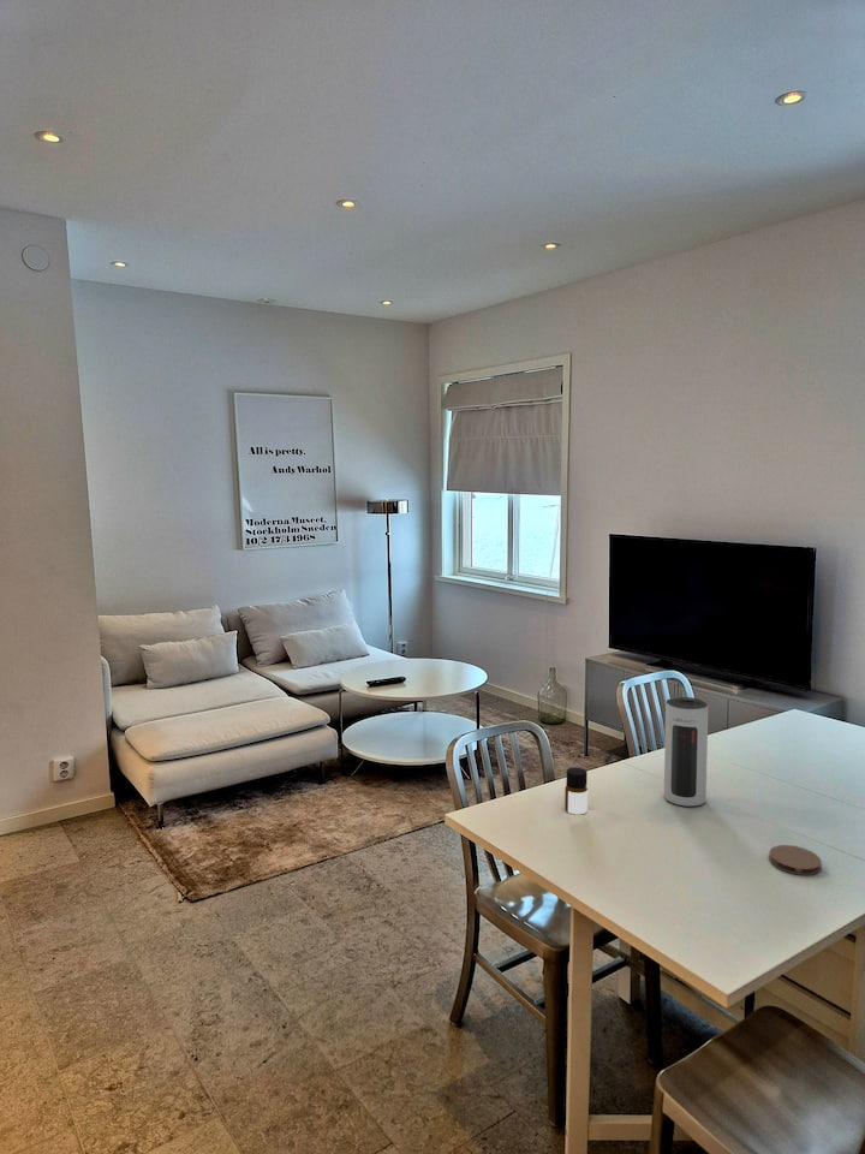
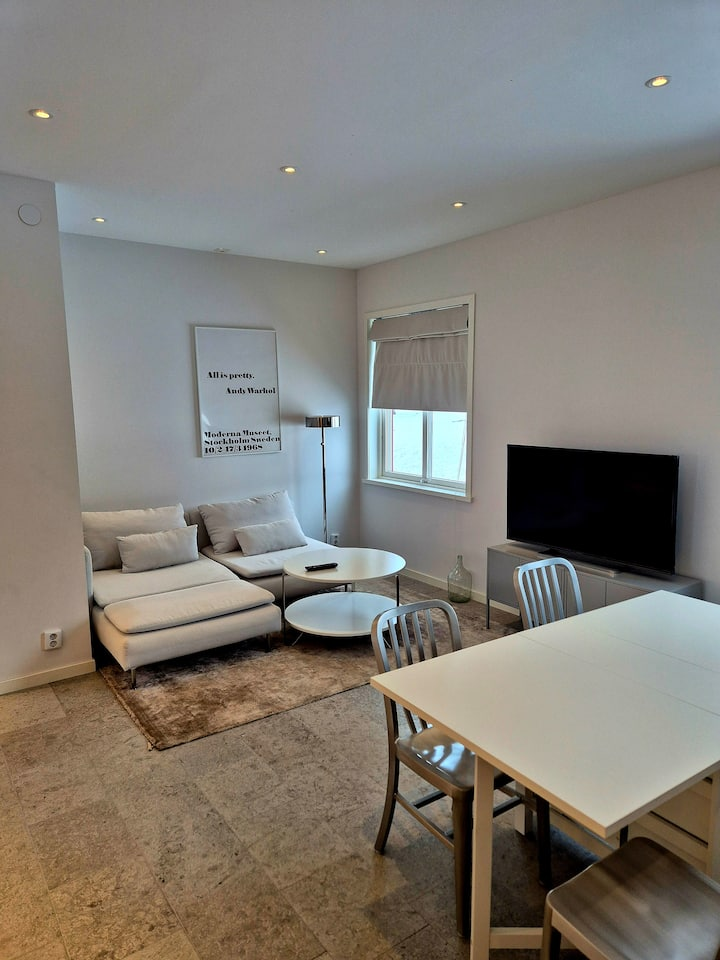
- coaster [768,844,823,876]
- speaker [663,696,710,808]
- bottle [563,766,589,815]
